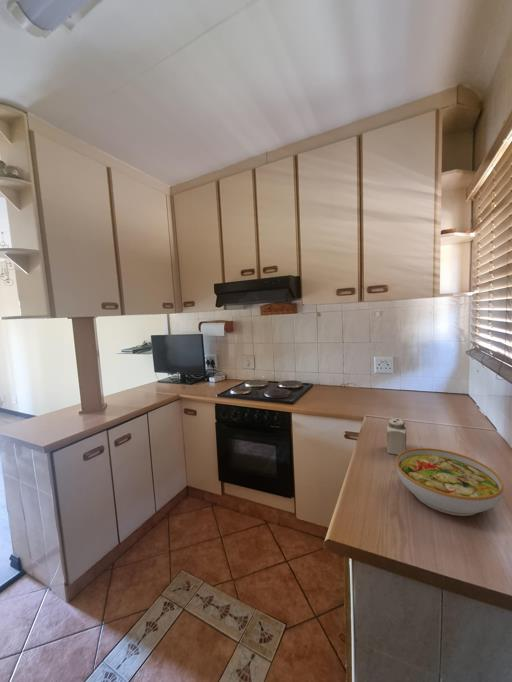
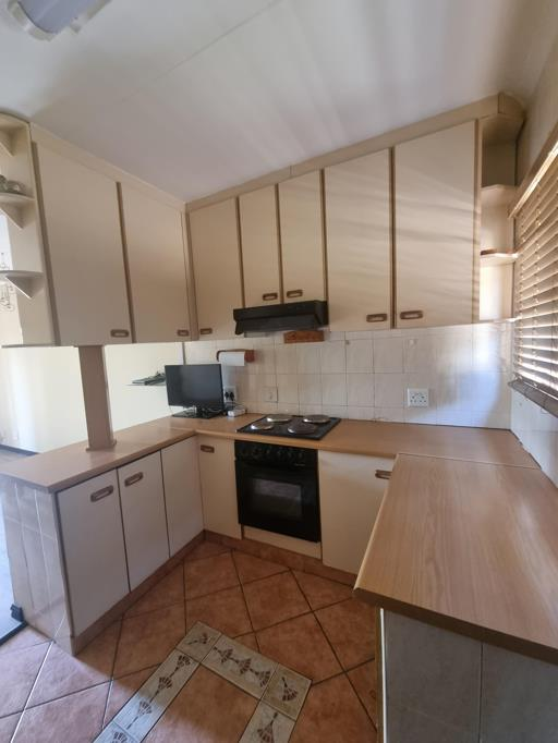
- bowl [395,447,504,517]
- salt shaker [386,417,407,456]
